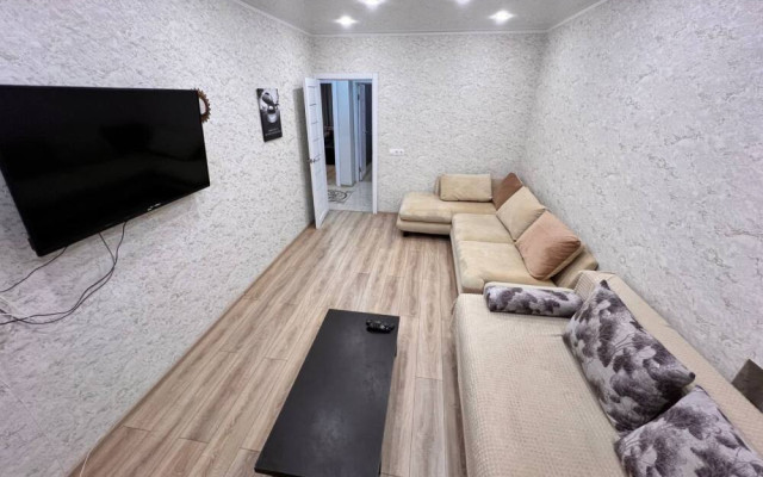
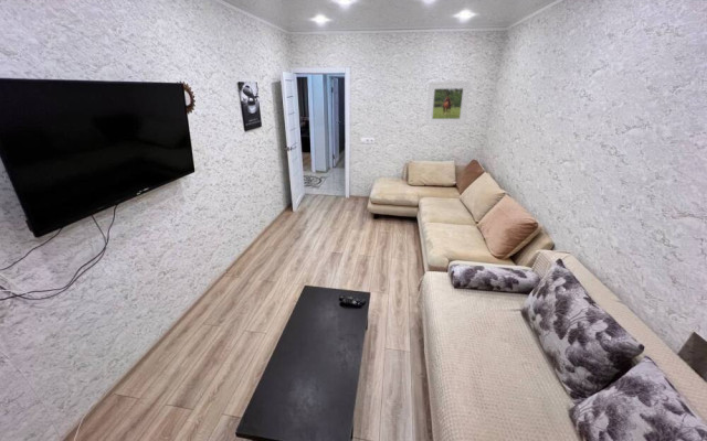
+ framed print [425,80,472,126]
